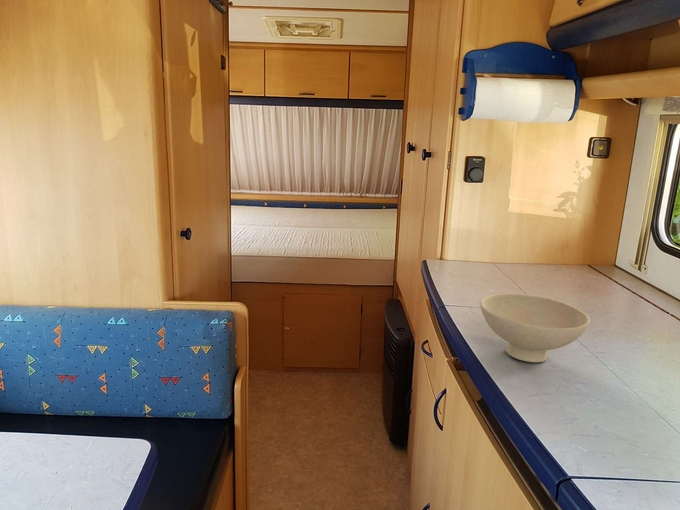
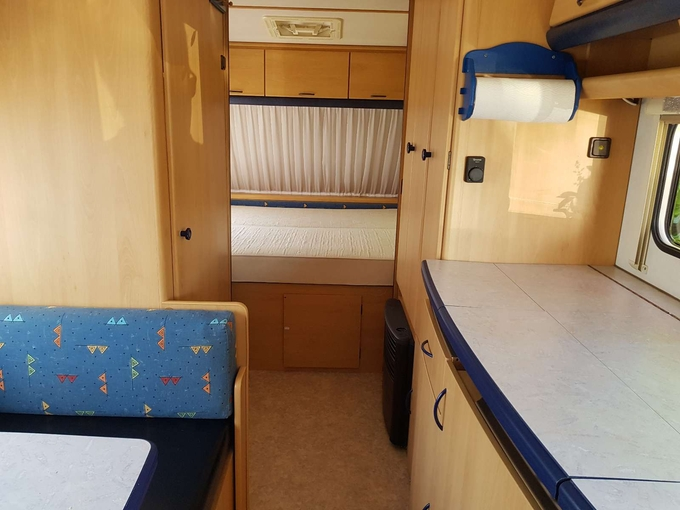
- bowl [479,292,591,363]
